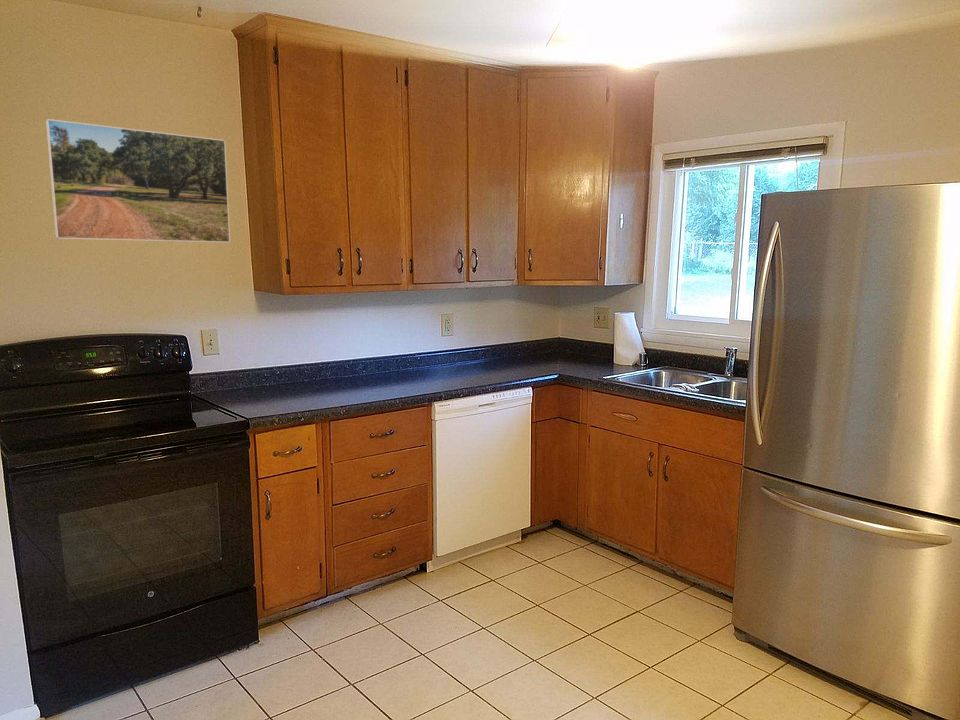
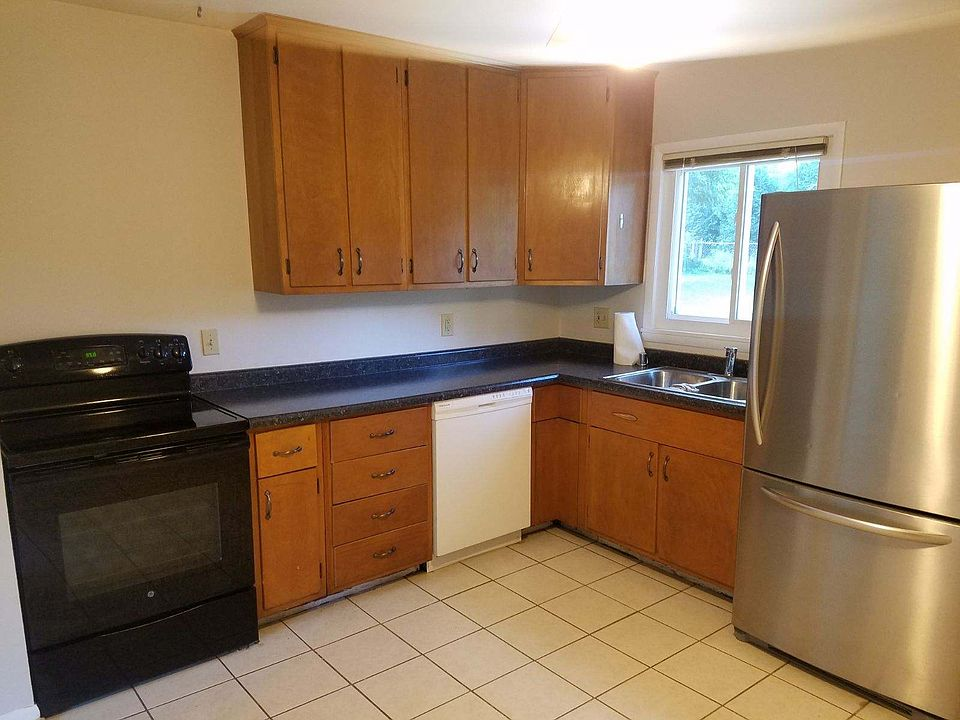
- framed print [45,118,231,244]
